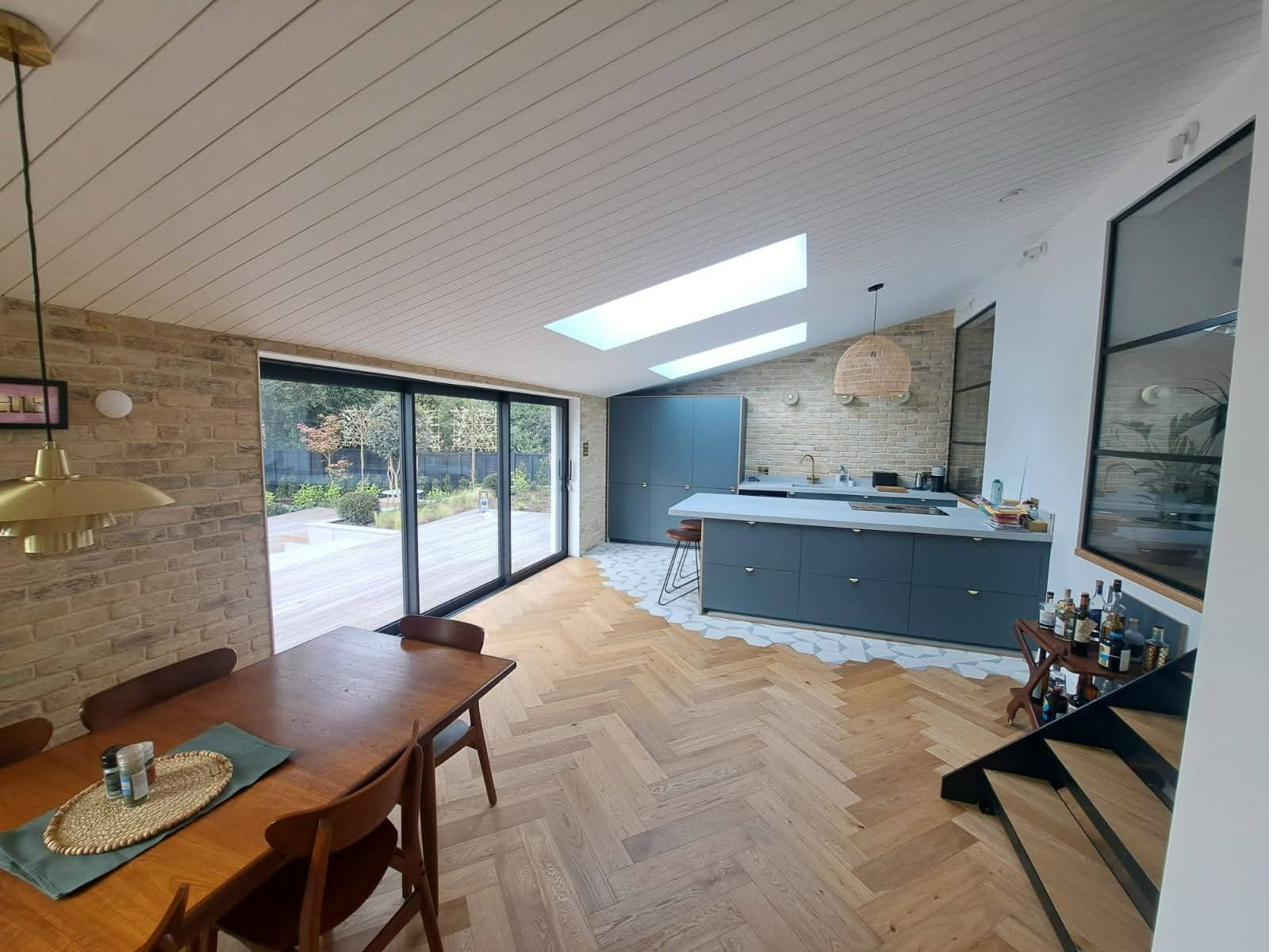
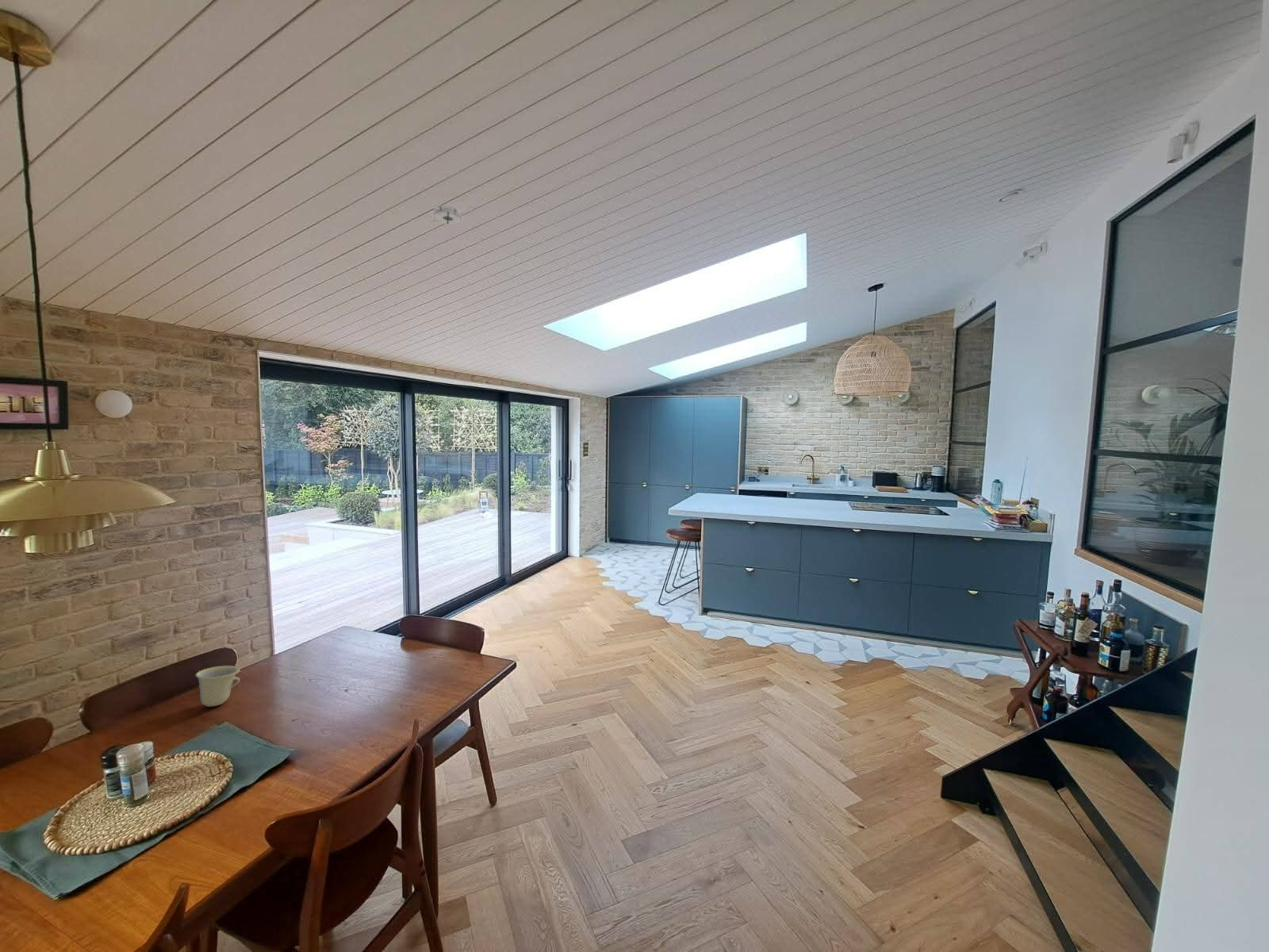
+ cup [195,665,241,707]
+ smoke detector [430,204,465,225]
